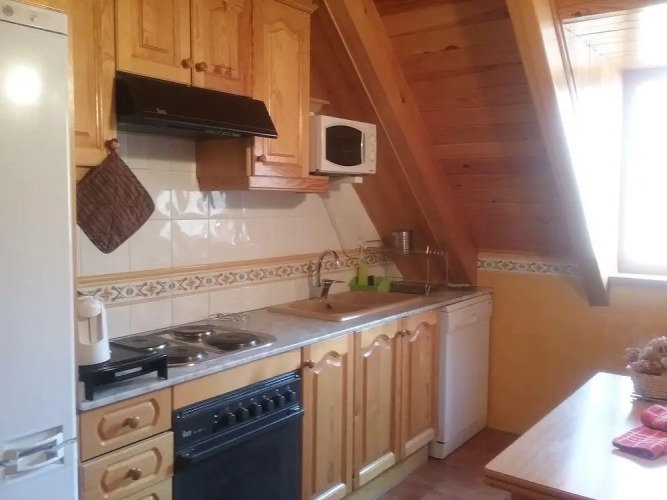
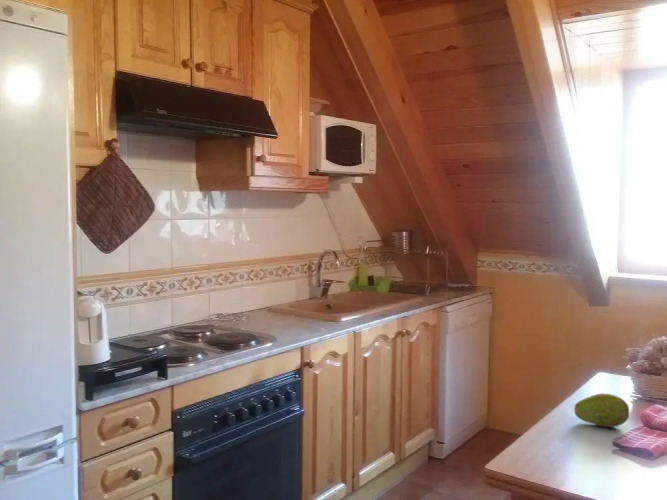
+ fruit [573,392,630,428]
